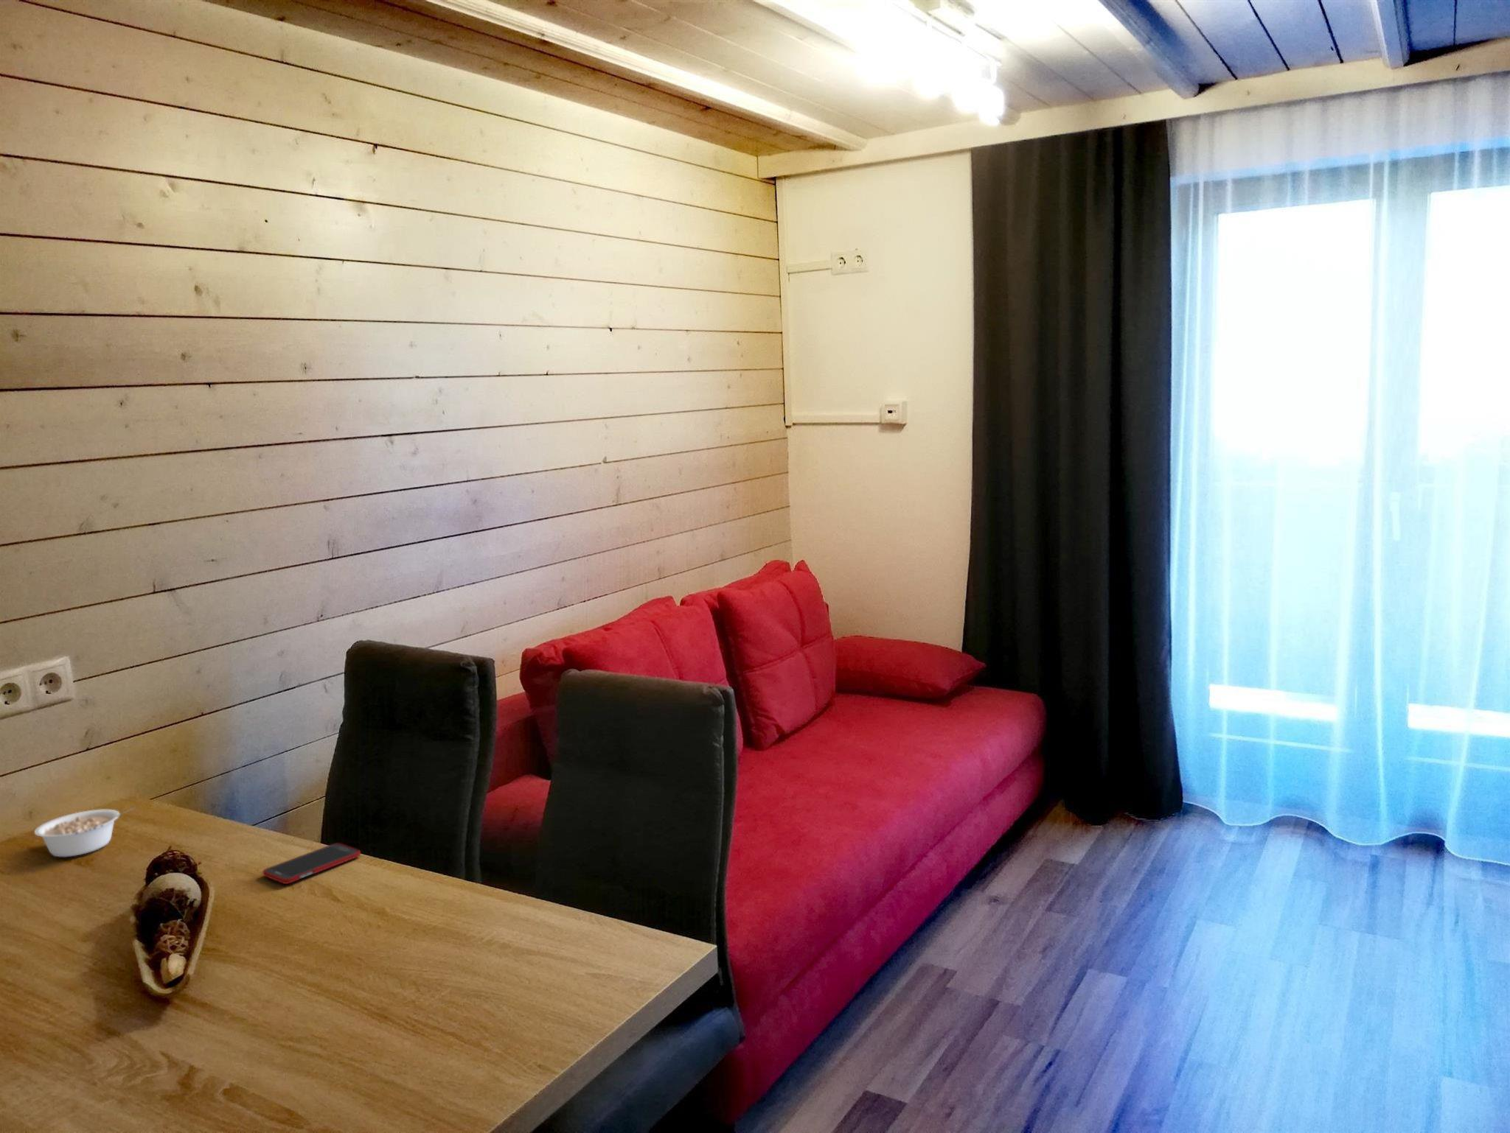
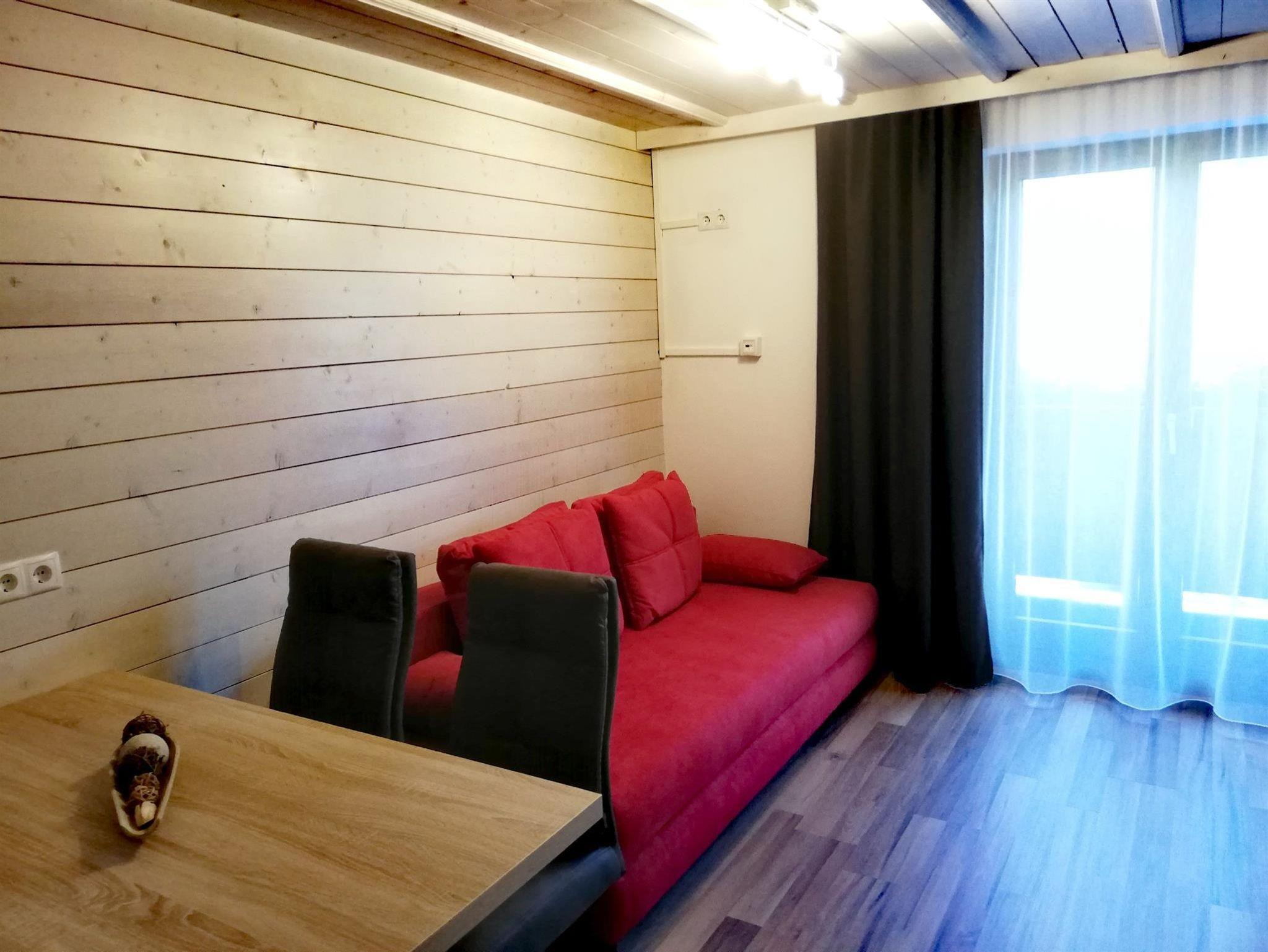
- cell phone [262,843,361,884]
- legume [33,806,137,857]
